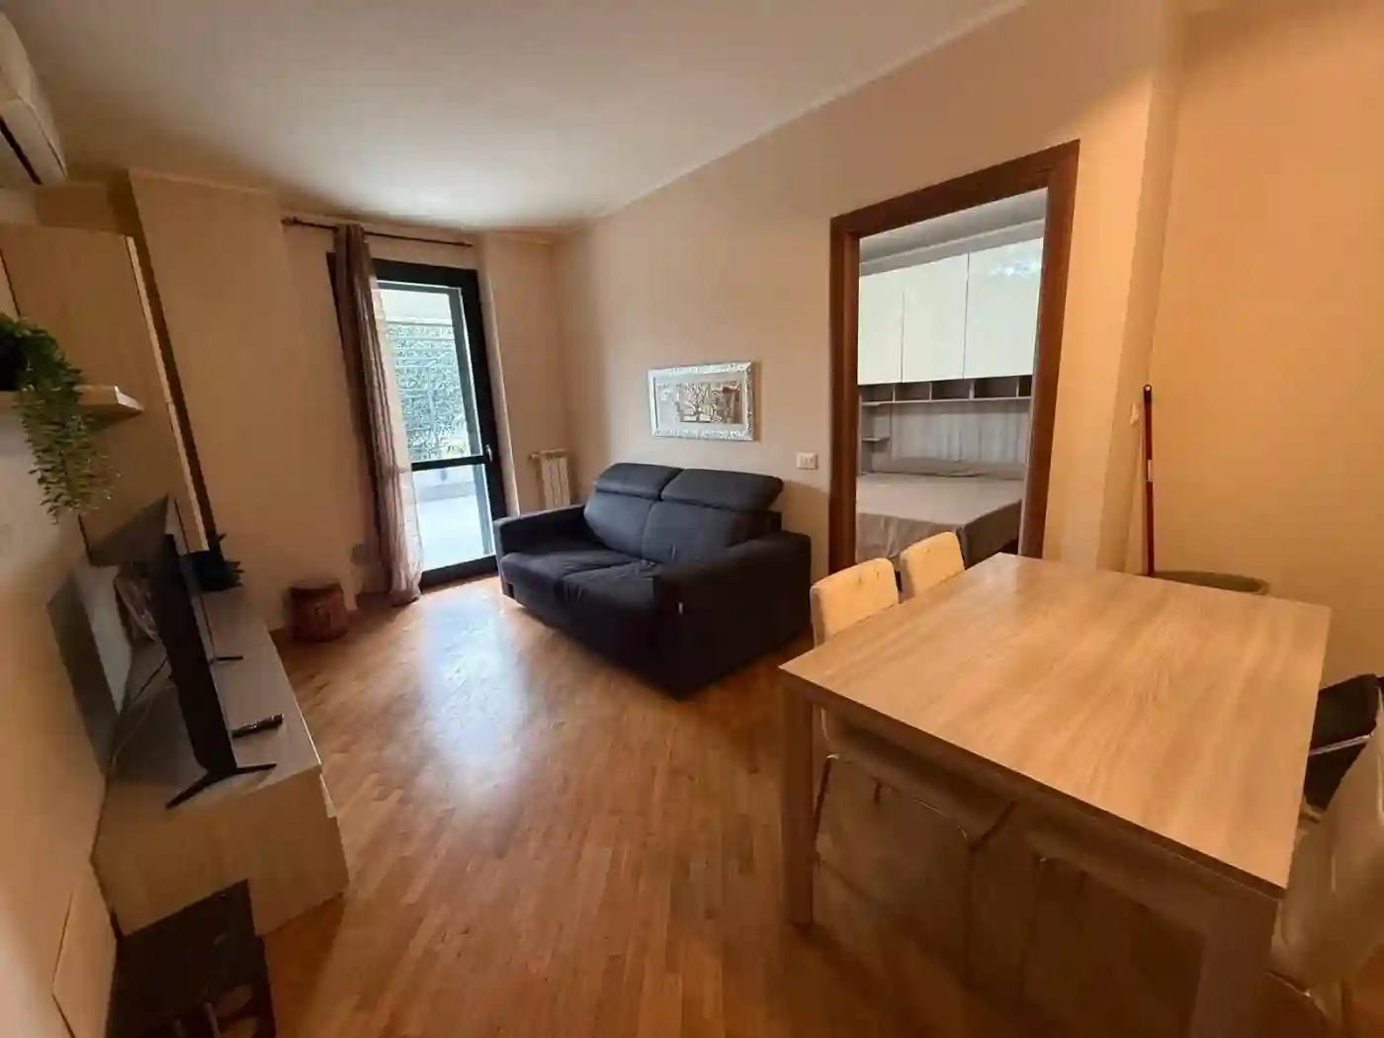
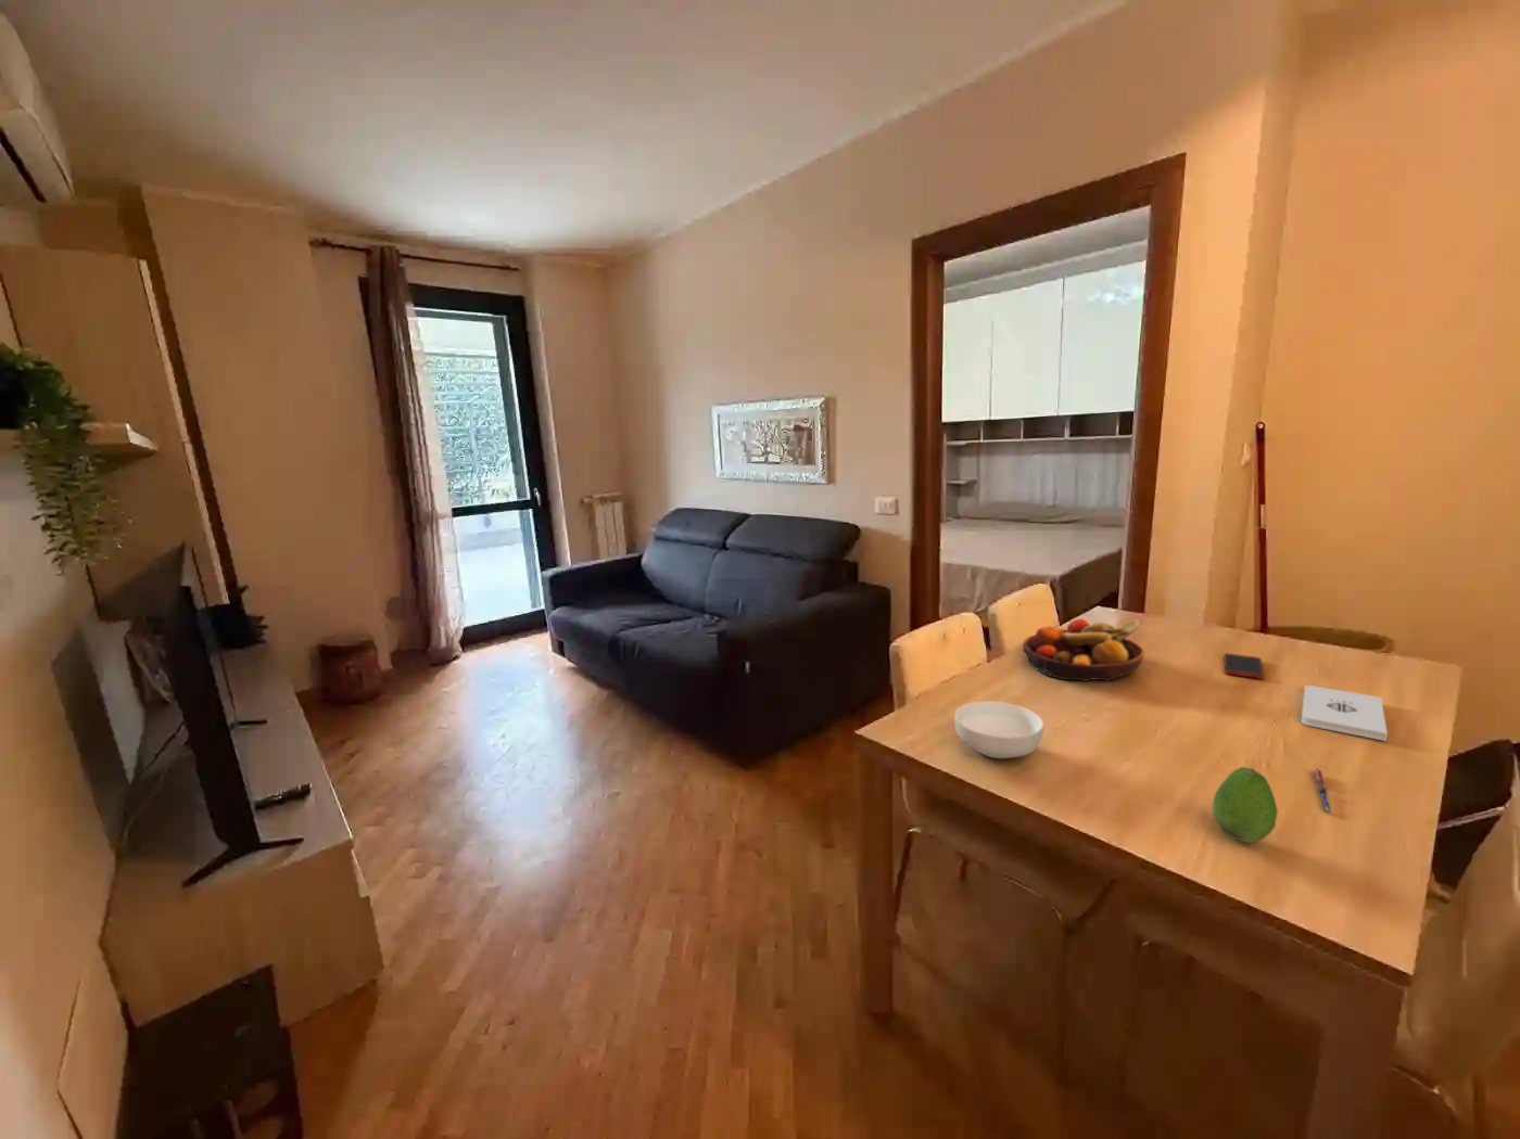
+ pen [1312,768,1334,815]
+ cell phone [1222,652,1265,680]
+ cereal bowl [953,700,1045,760]
+ notepad [1300,684,1388,742]
+ fruit [1210,766,1279,843]
+ fruit bowl [1022,617,1145,682]
